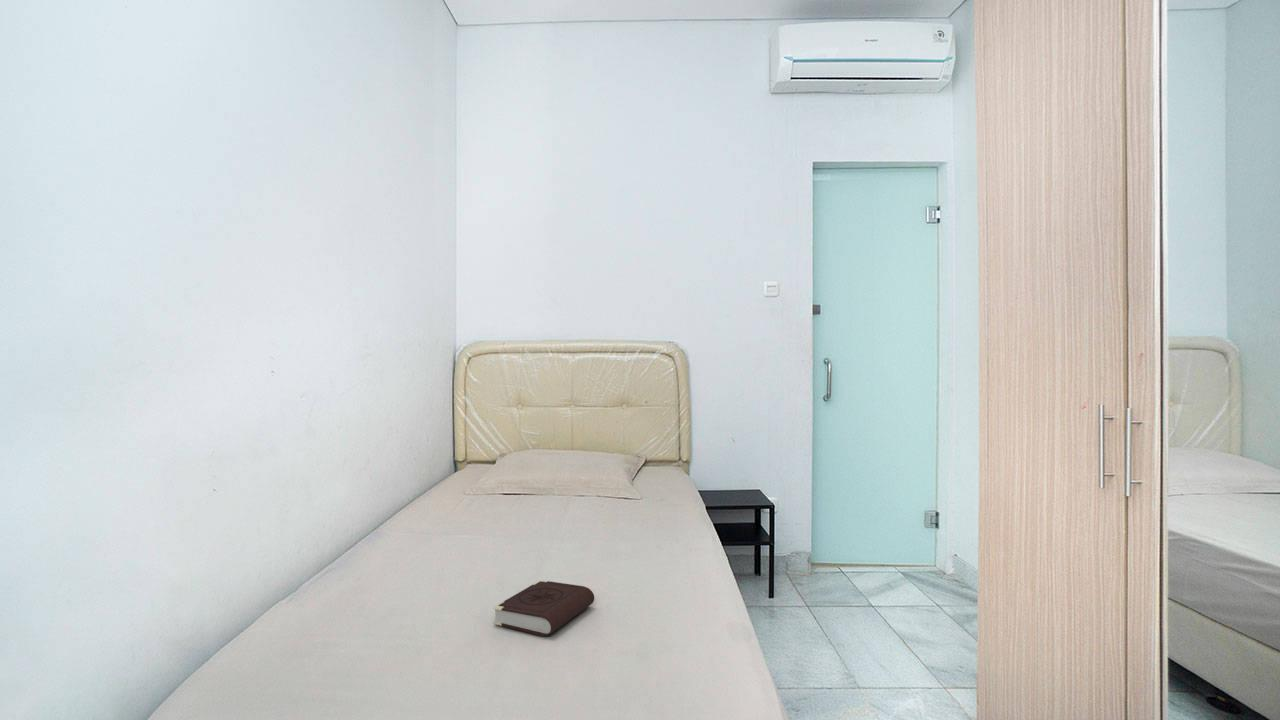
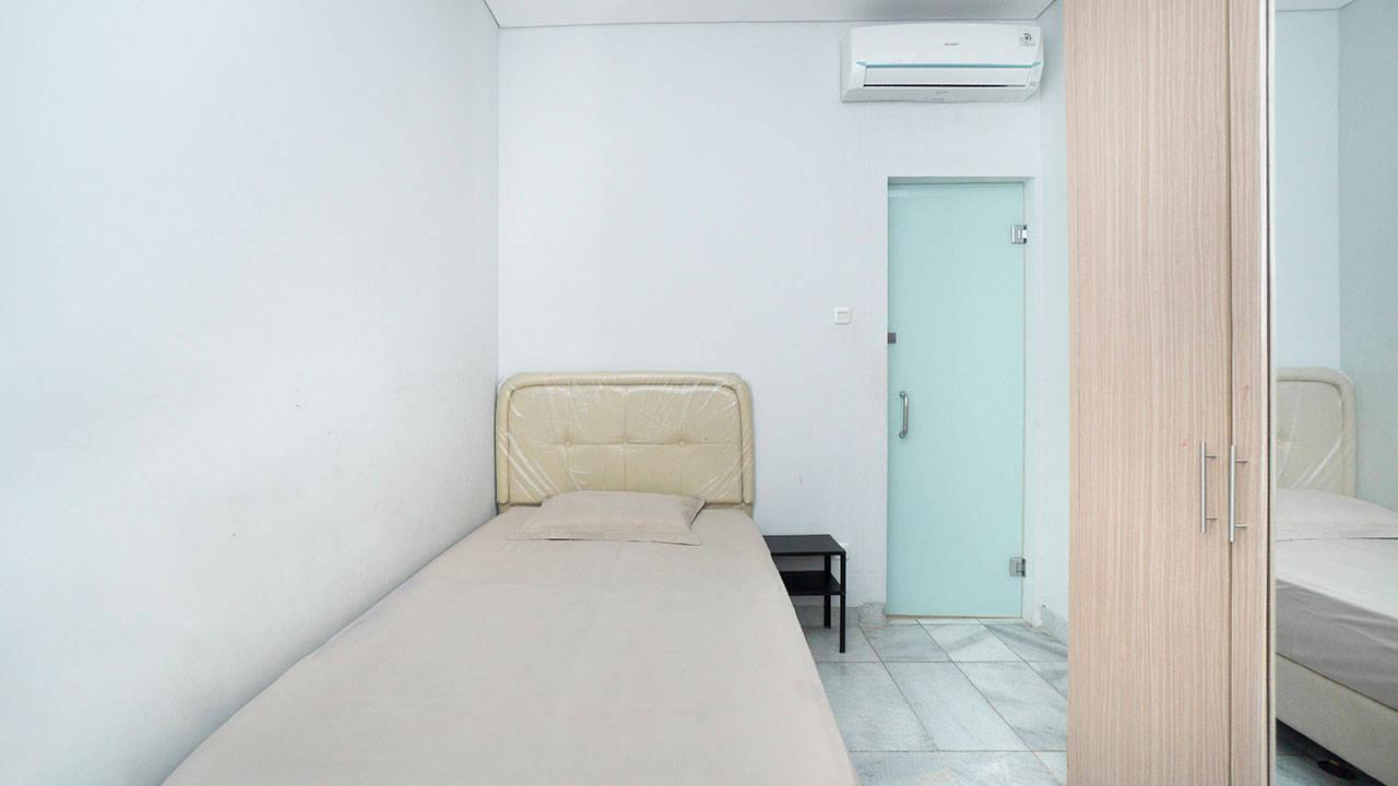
- book [491,579,595,637]
